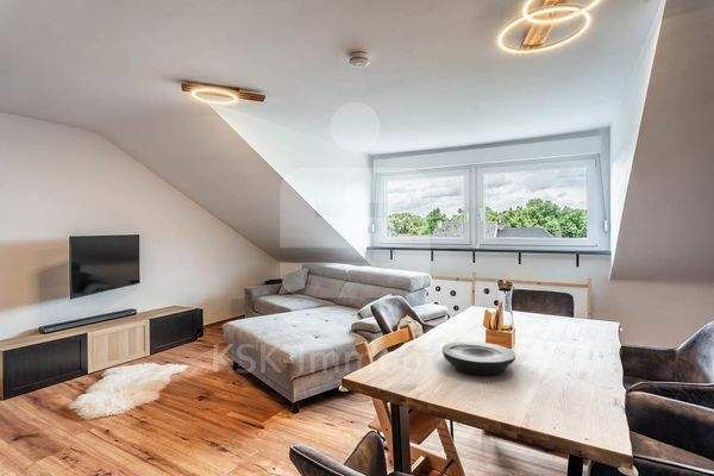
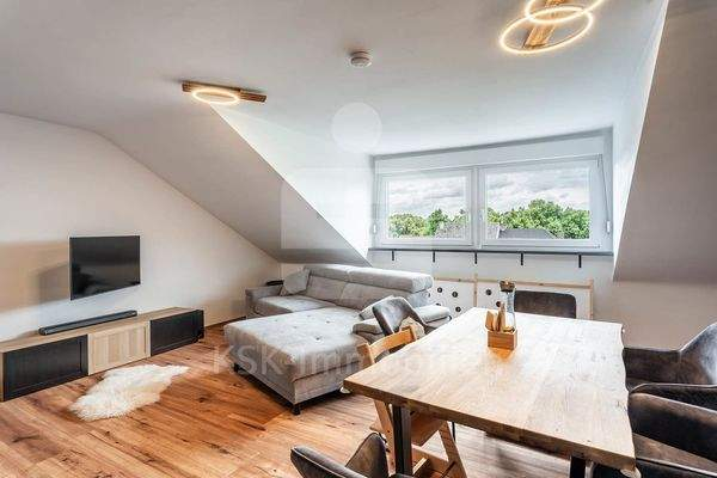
- plate [441,340,516,376]
